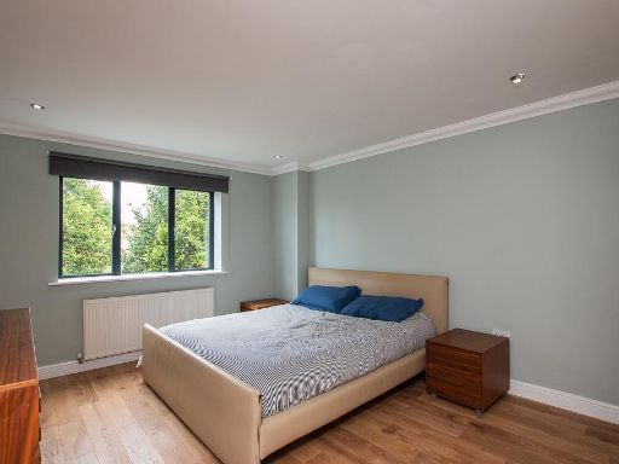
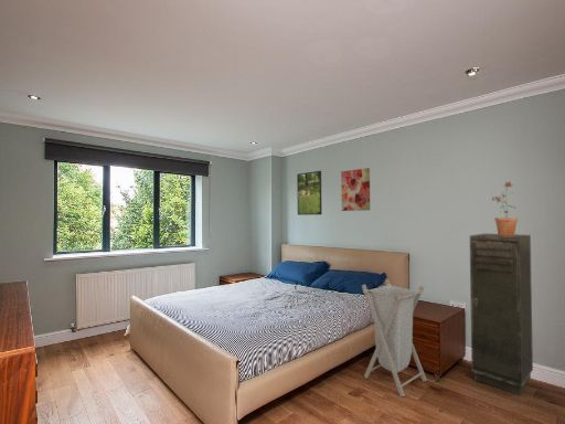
+ storage cabinet [469,233,534,396]
+ laundry hamper [361,278,428,398]
+ wall art [340,167,371,212]
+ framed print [296,170,323,216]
+ potted plant [491,181,519,236]
